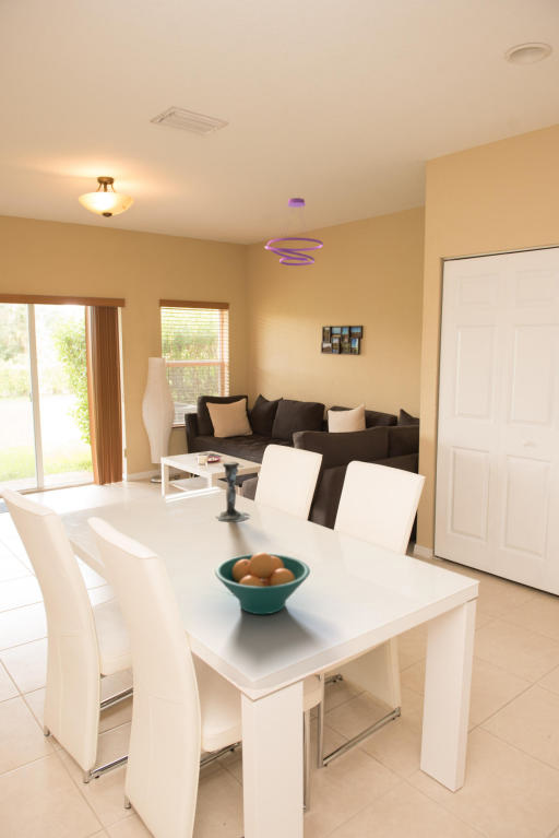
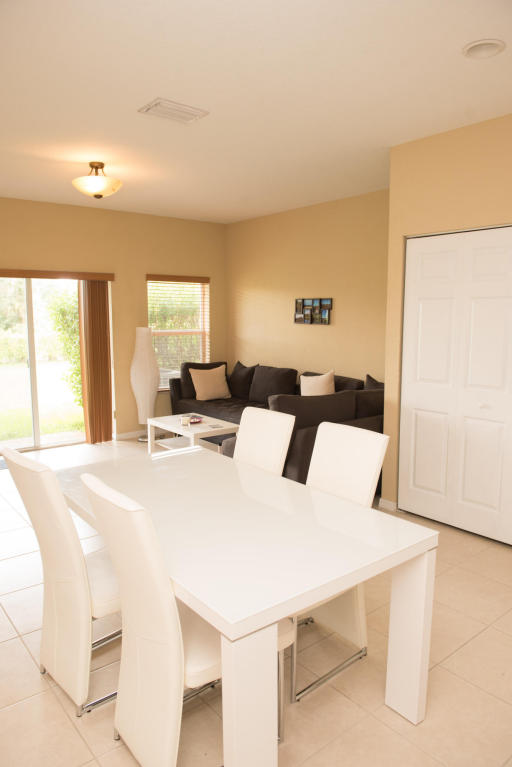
- candle holder [215,461,251,522]
- fruit bowl [214,552,311,615]
- ceiling light fixture [264,197,324,267]
